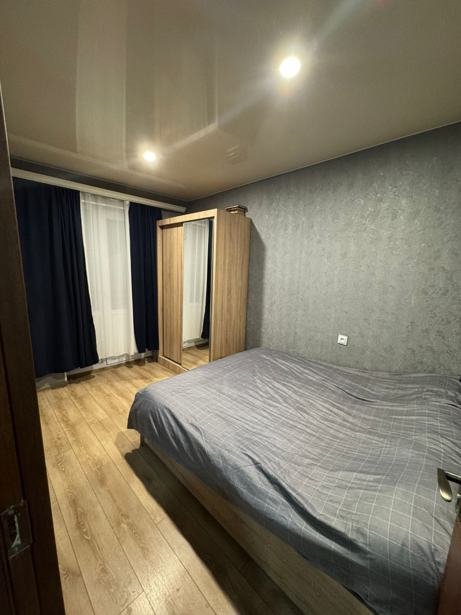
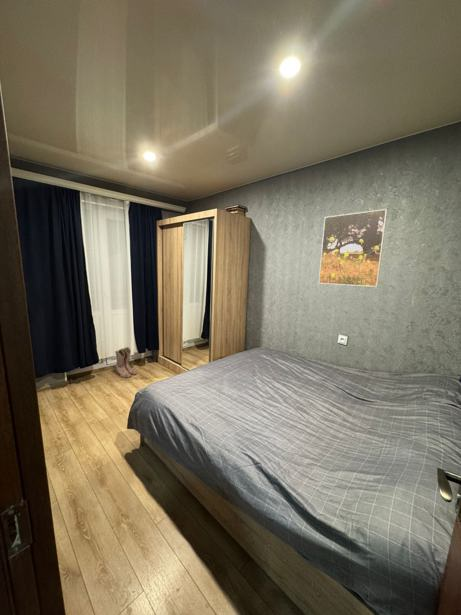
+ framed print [318,208,388,288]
+ boots [114,346,138,379]
